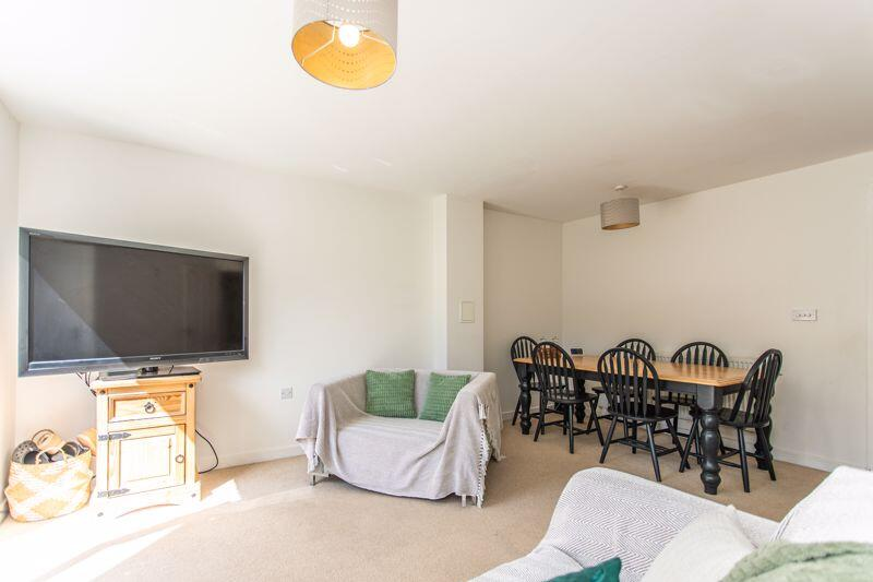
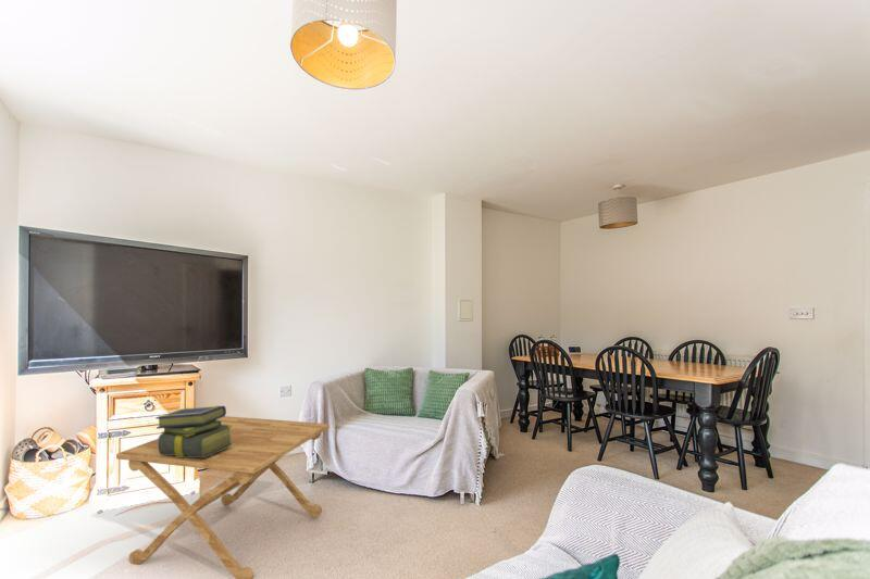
+ stack of books [154,405,234,458]
+ side table [115,415,331,579]
